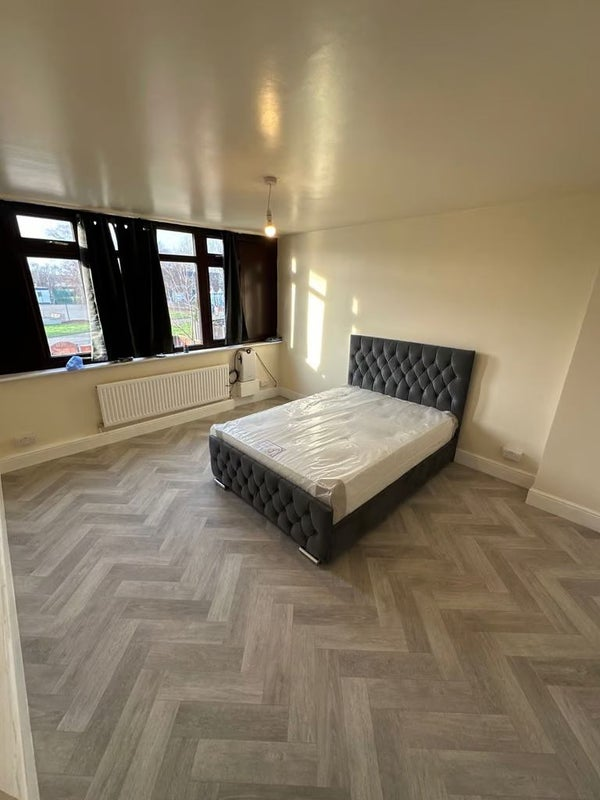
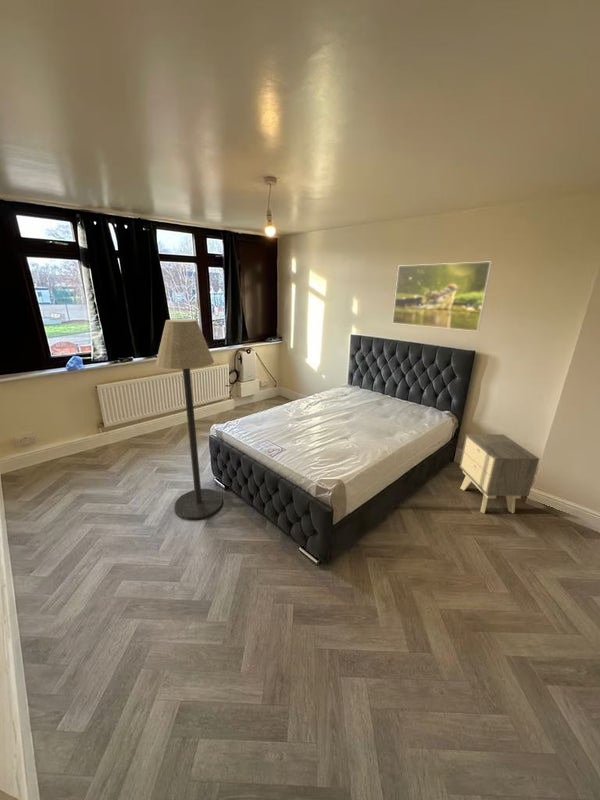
+ floor lamp [155,318,224,520]
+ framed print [391,261,493,332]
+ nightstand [459,433,540,514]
